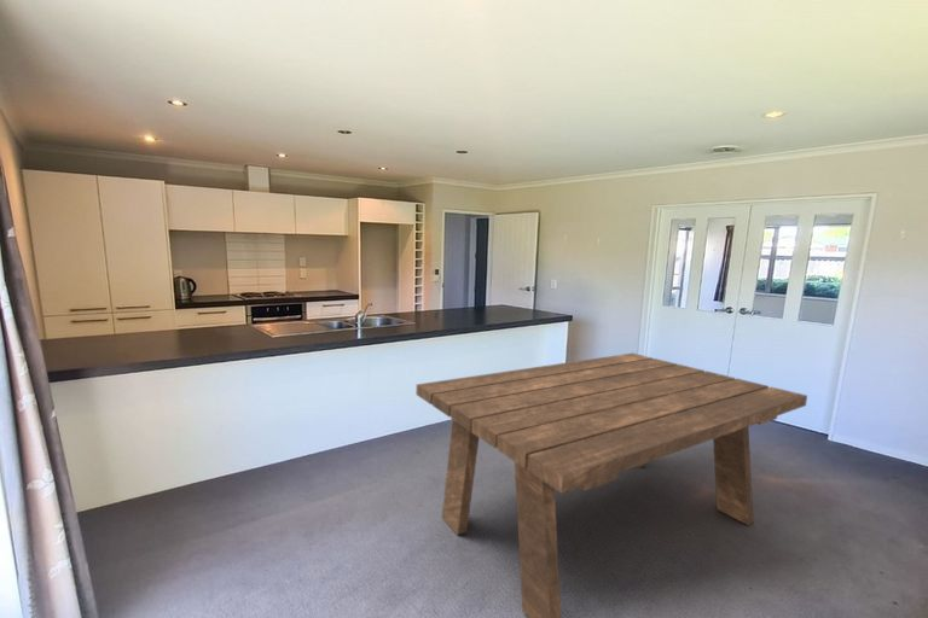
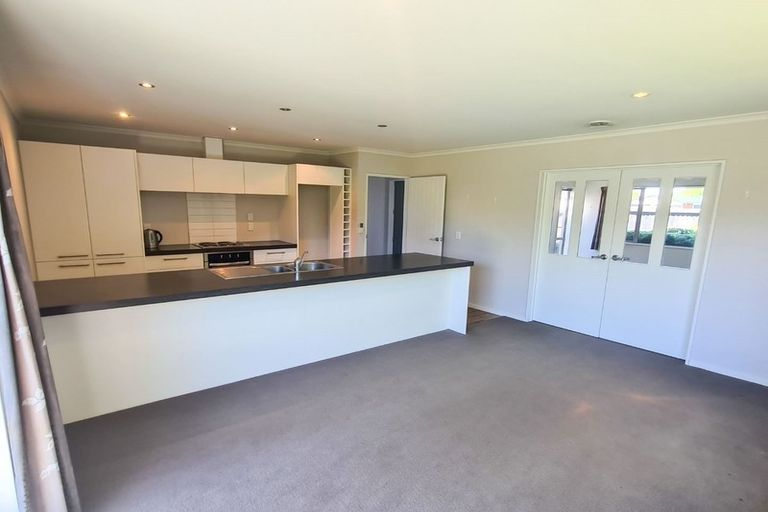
- dining table [414,352,808,618]
